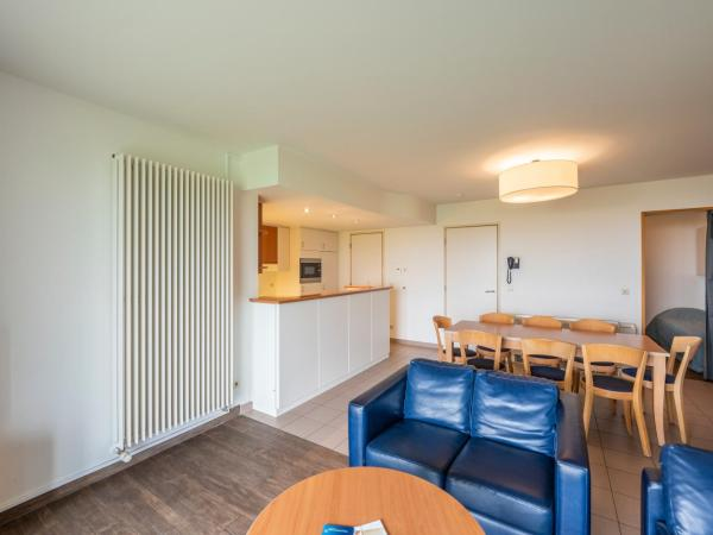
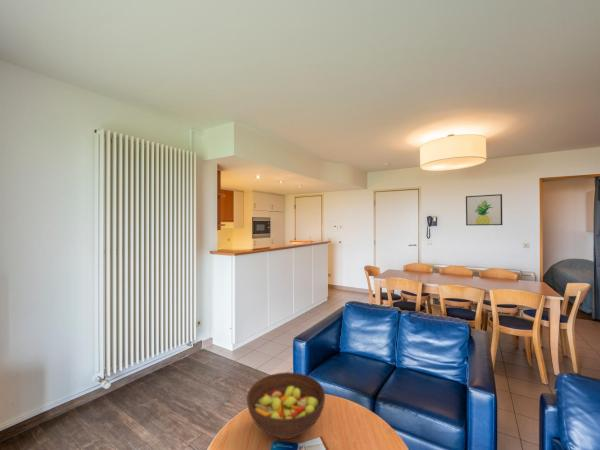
+ fruit bowl [246,371,326,440]
+ wall art [465,193,503,226]
